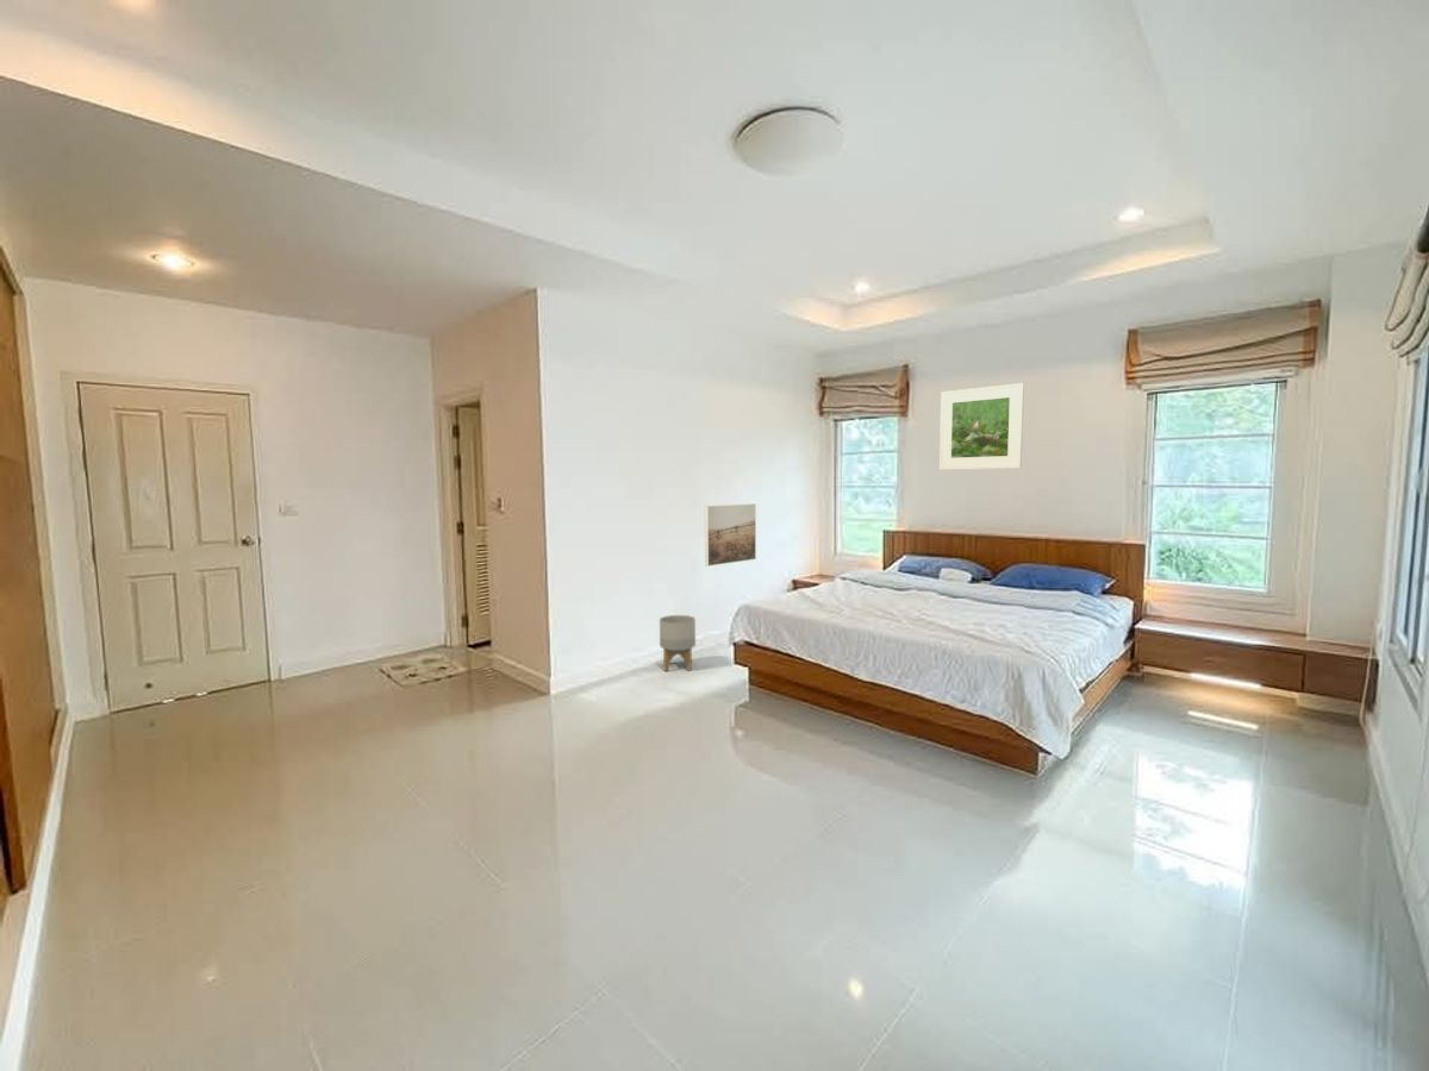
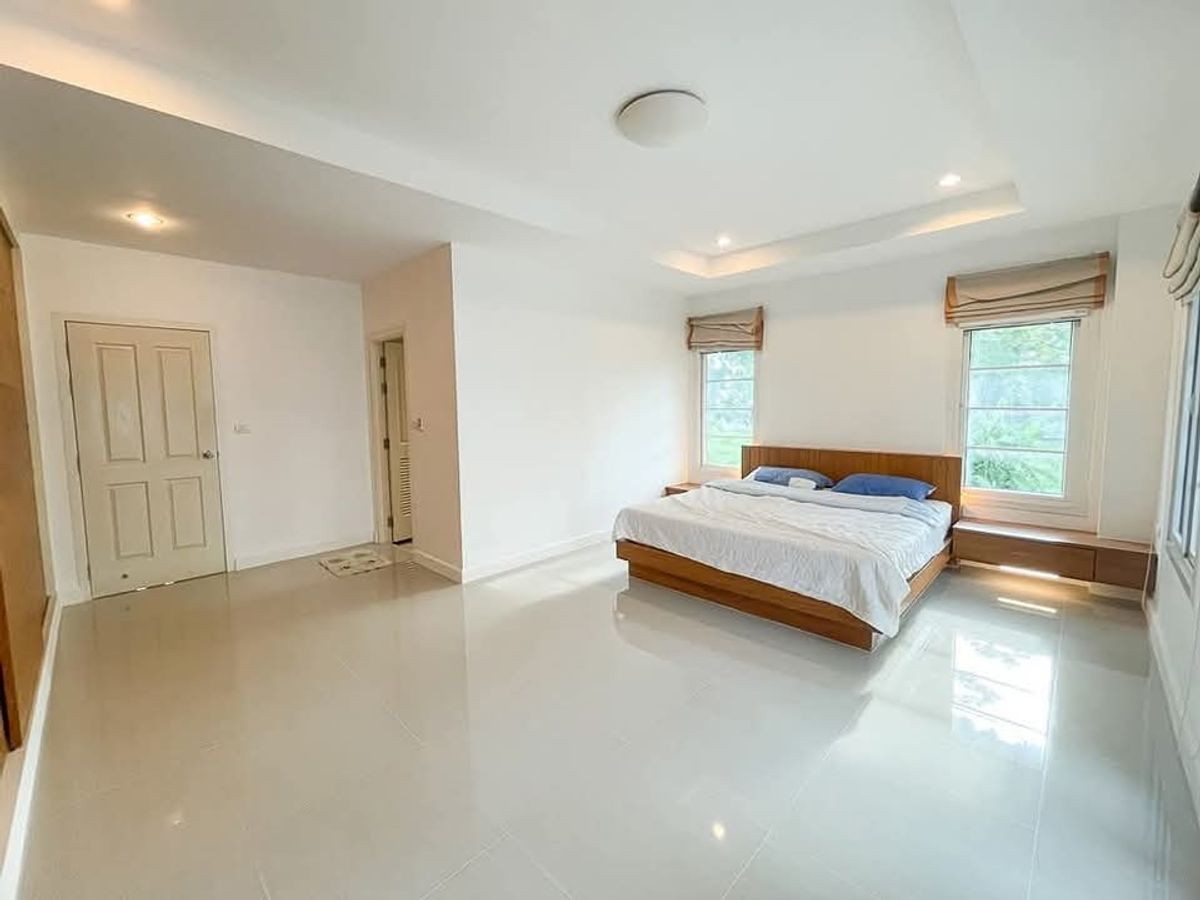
- planter [659,614,697,672]
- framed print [704,502,757,568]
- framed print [938,382,1025,471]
